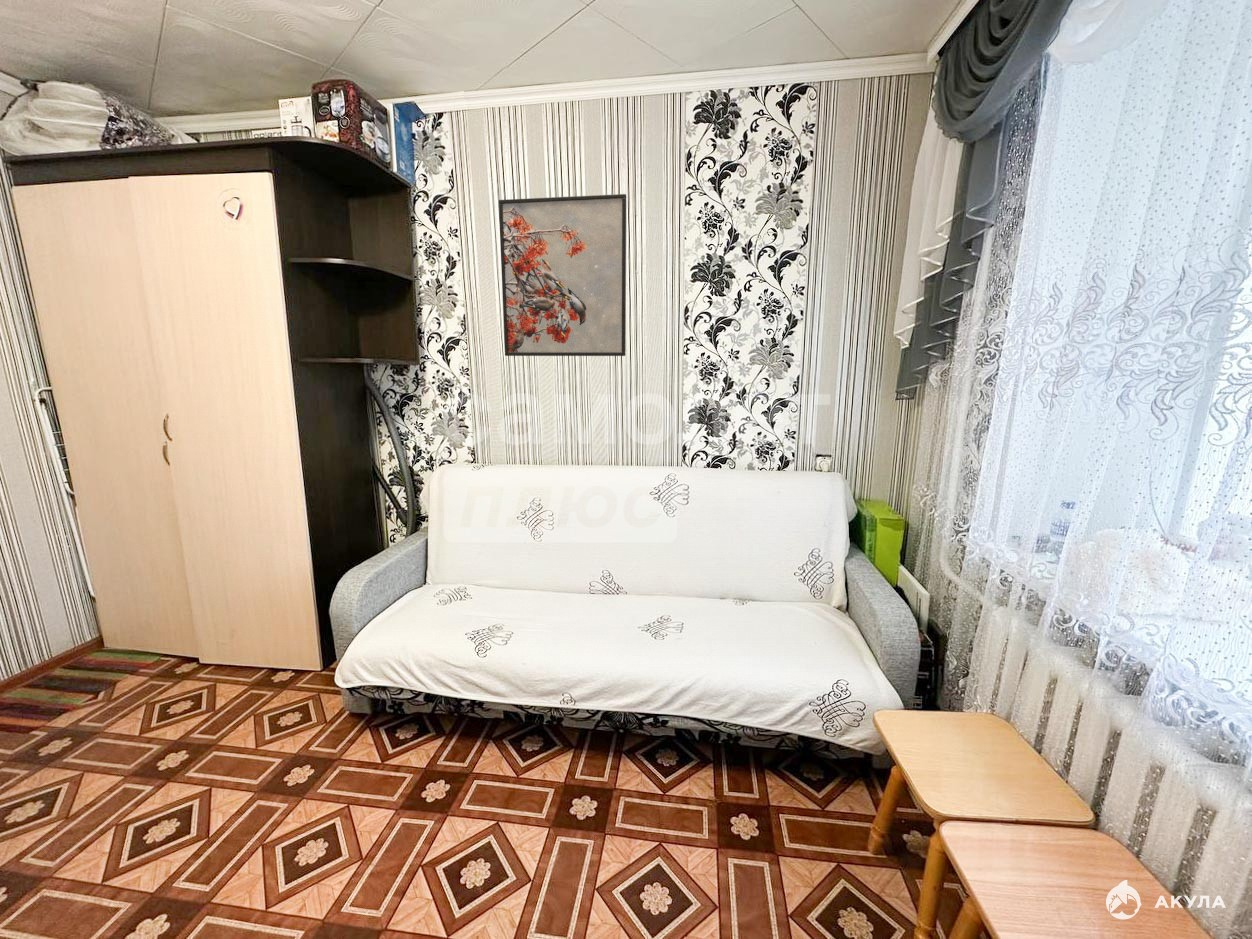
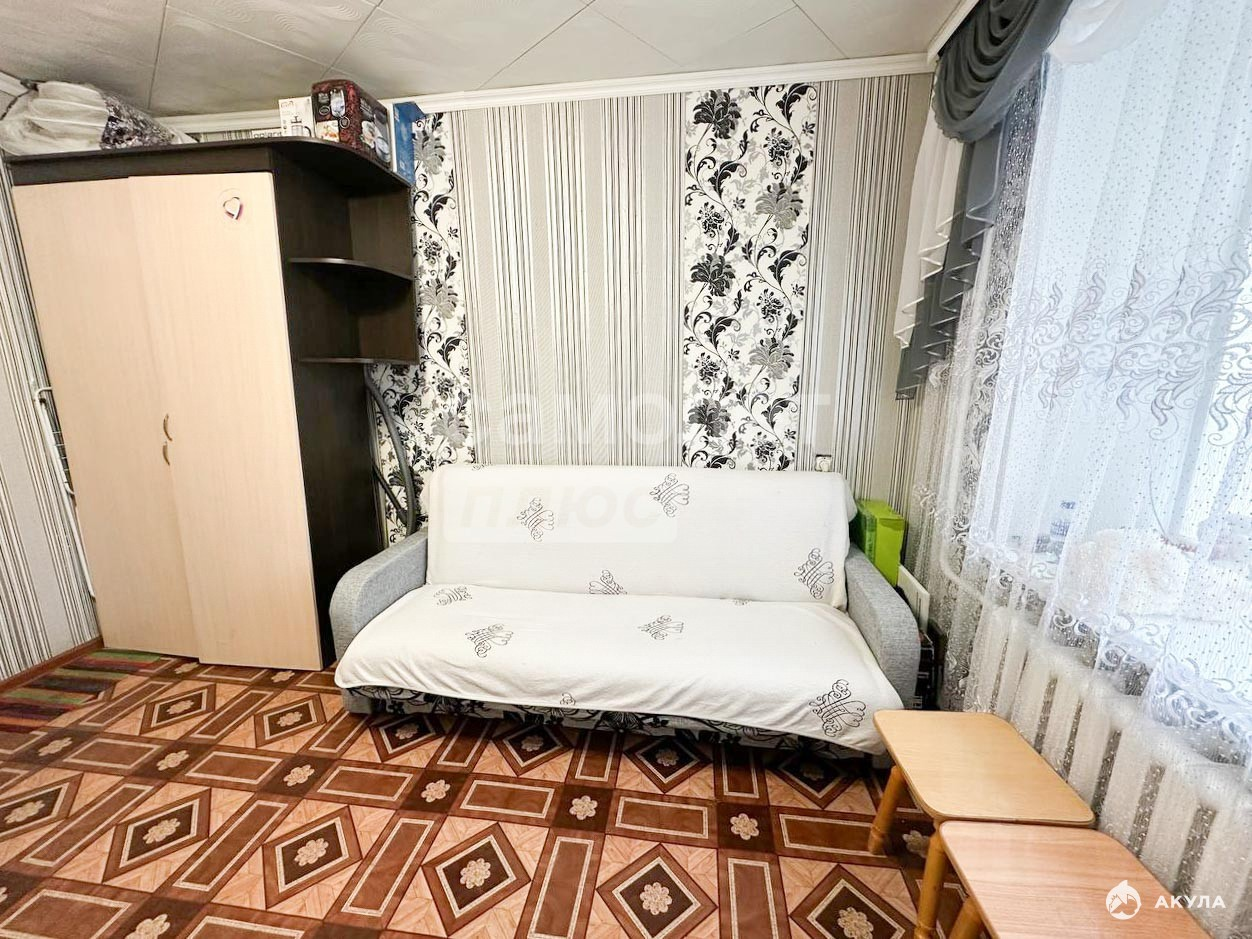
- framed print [498,193,627,357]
